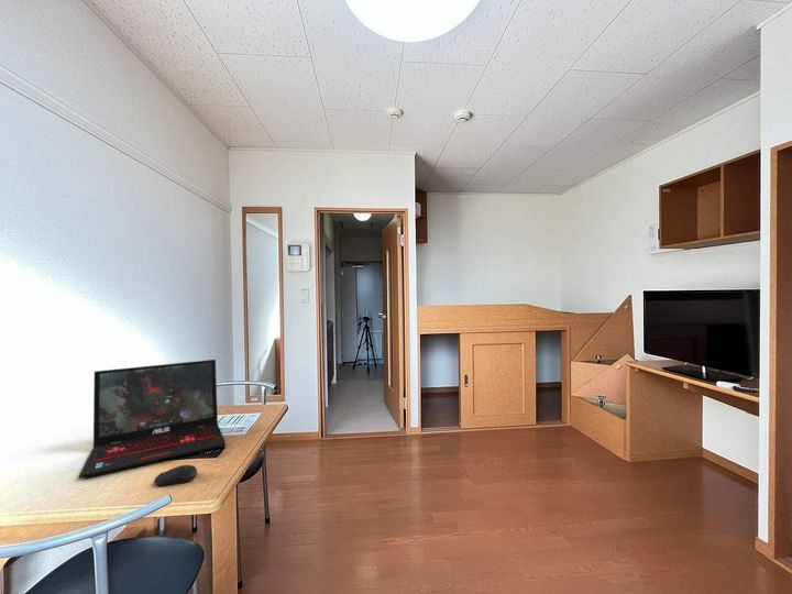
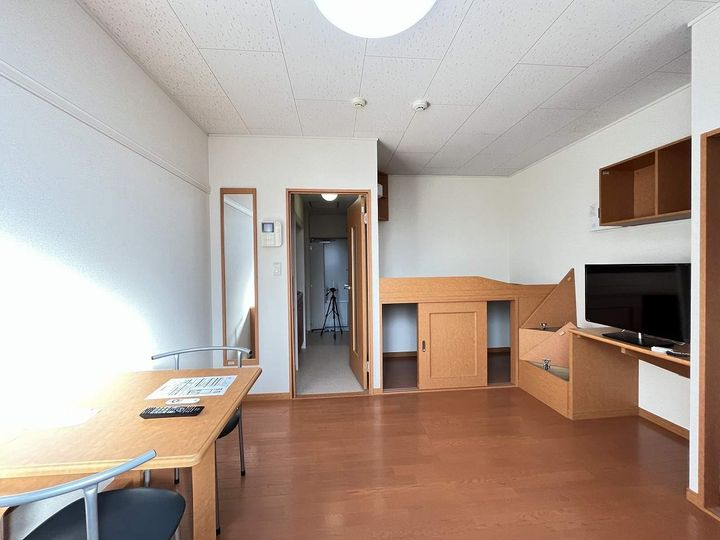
- laptop [78,359,227,480]
- computer mouse [153,464,198,487]
